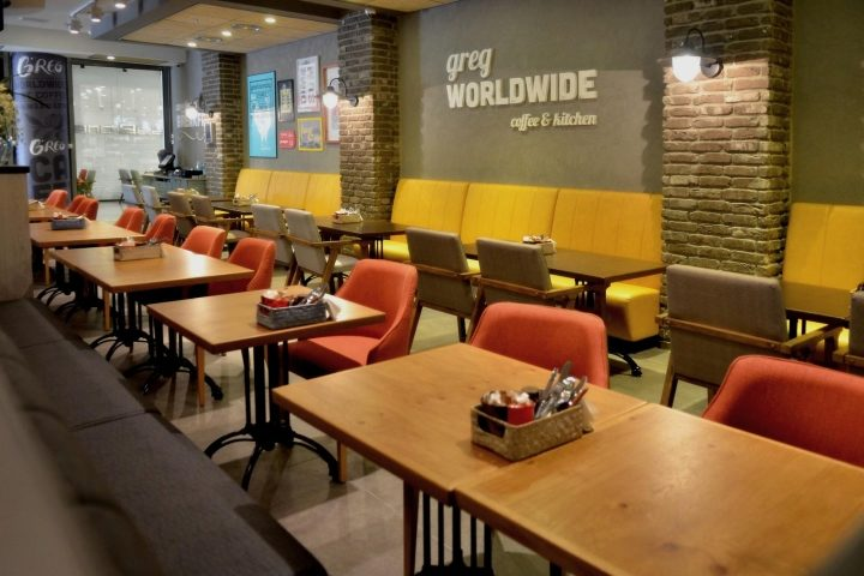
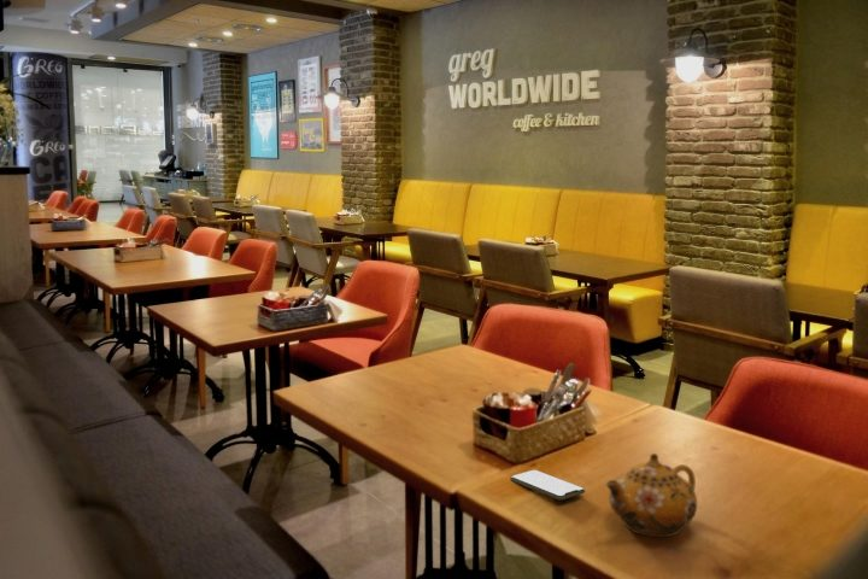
+ smartphone [509,469,586,502]
+ teapot [605,452,698,538]
